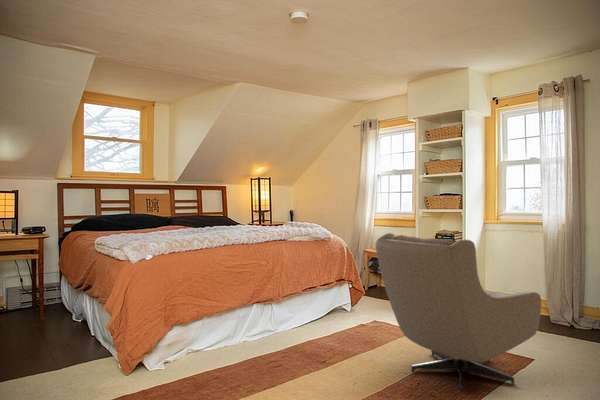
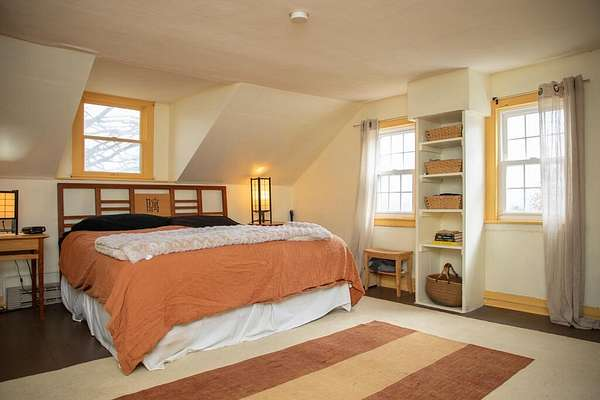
- armchair [375,232,543,392]
